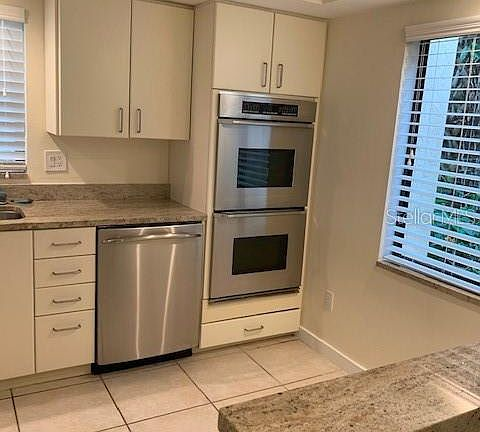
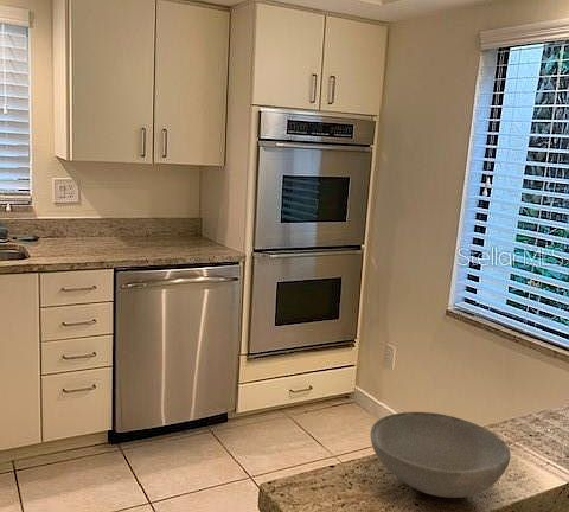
+ bowl [369,411,512,499]
